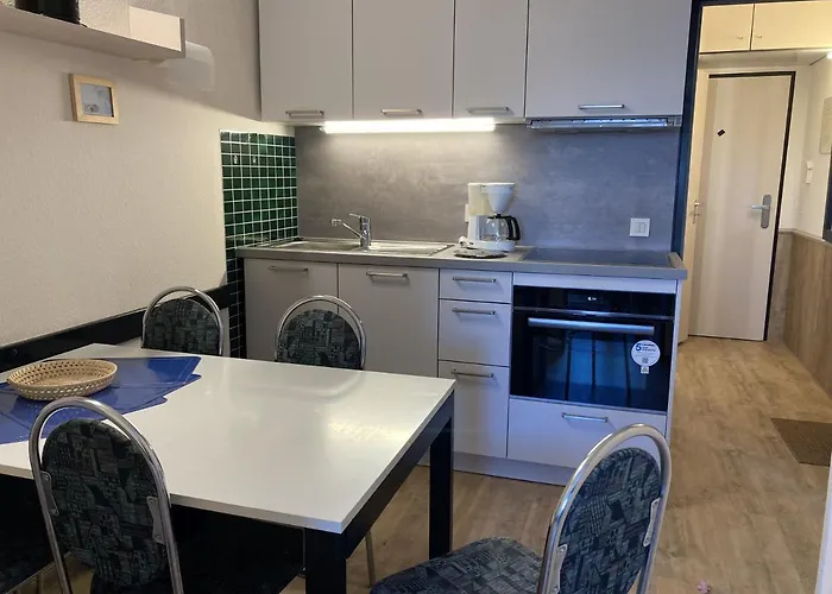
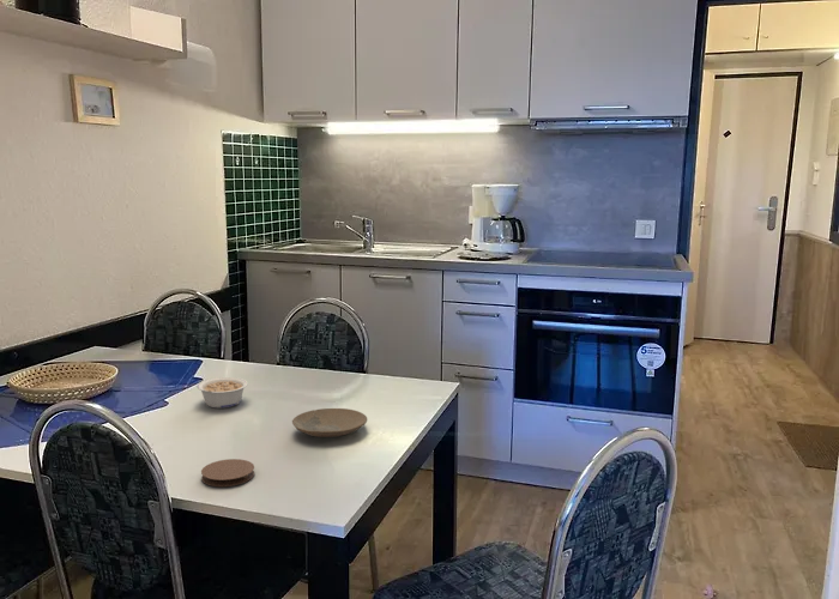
+ coaster [200,458,255,488]
+ plate [291,407,368,438]
+ legume [197,376,248,409]
